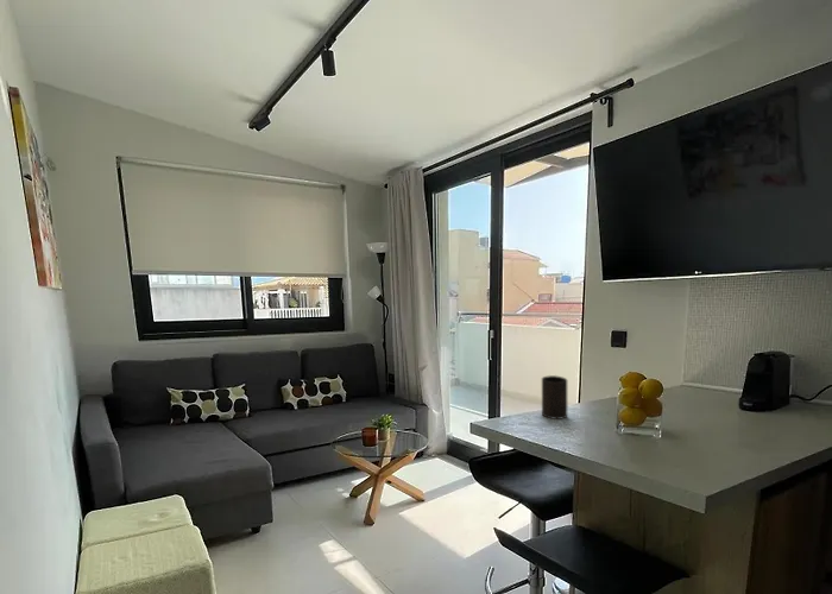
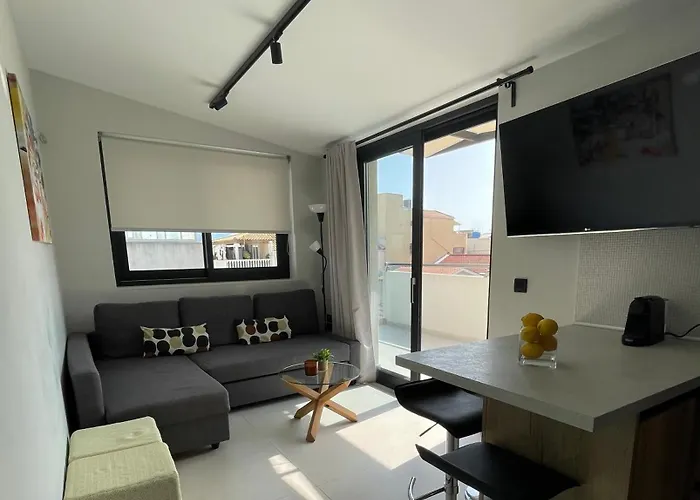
- cup [541,374,568,421]
